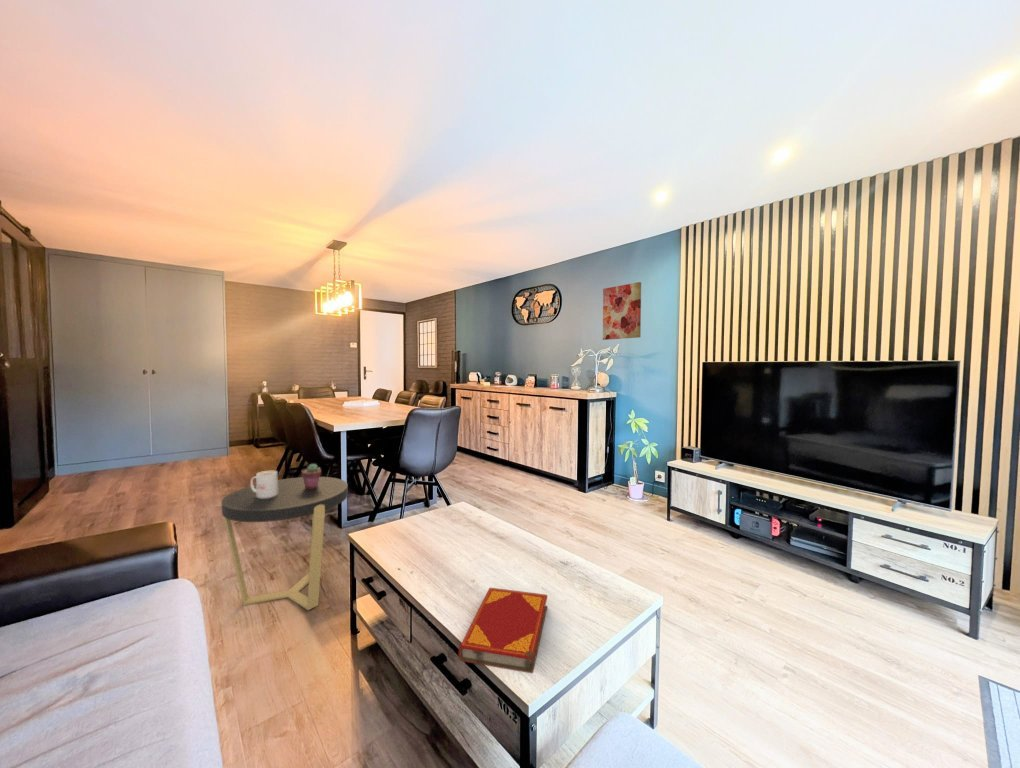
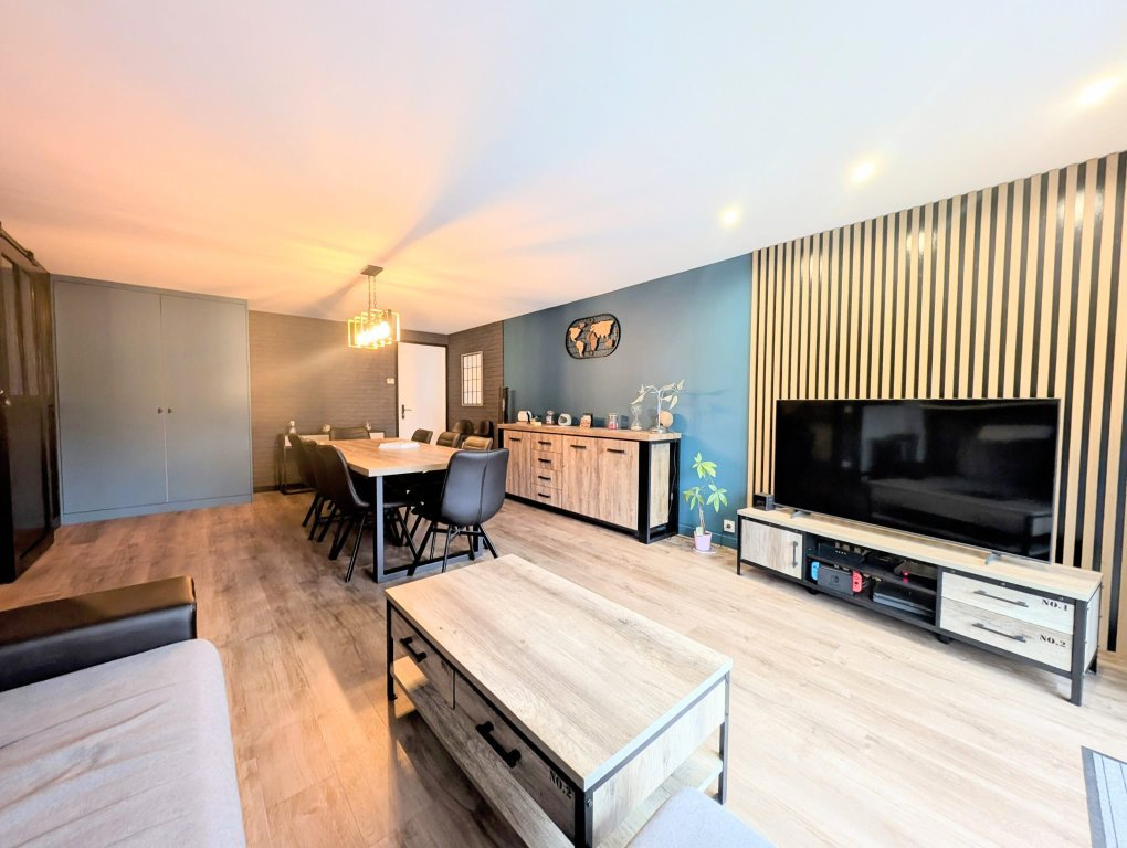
- wall art [602,281,642,341]
- side table [220,476,349,611]
- mug [250,470,279,498]
- potted succulent [301,463,322,488]
- hardback book [457,587,549,674]
